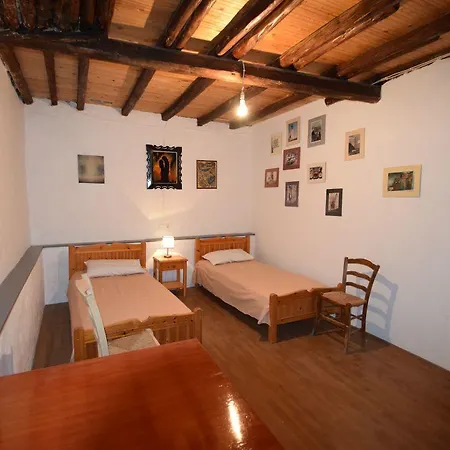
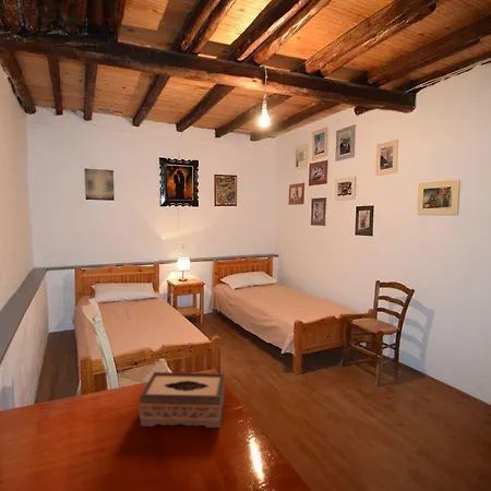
+ tissue box [139,371,226,429]
